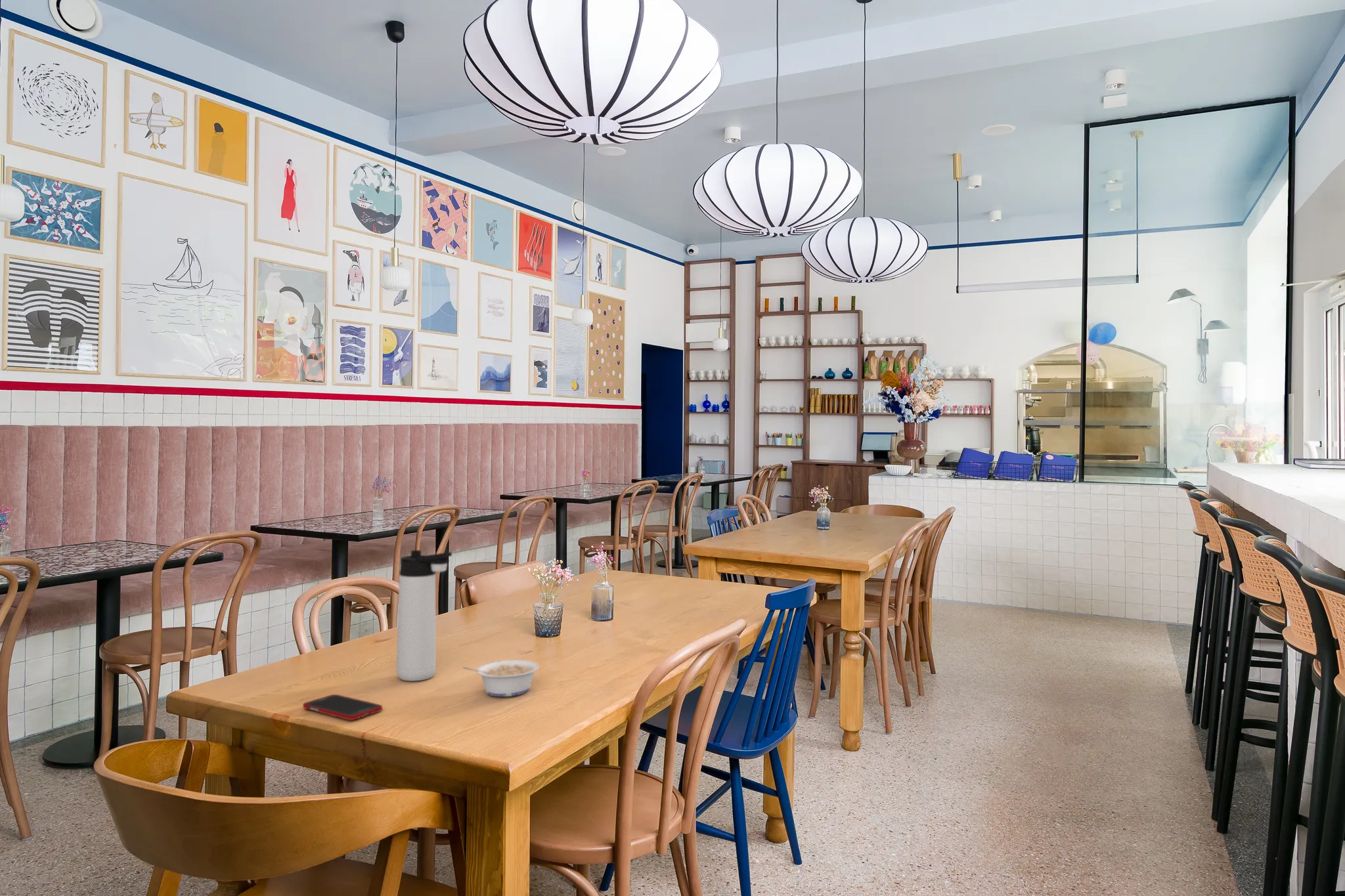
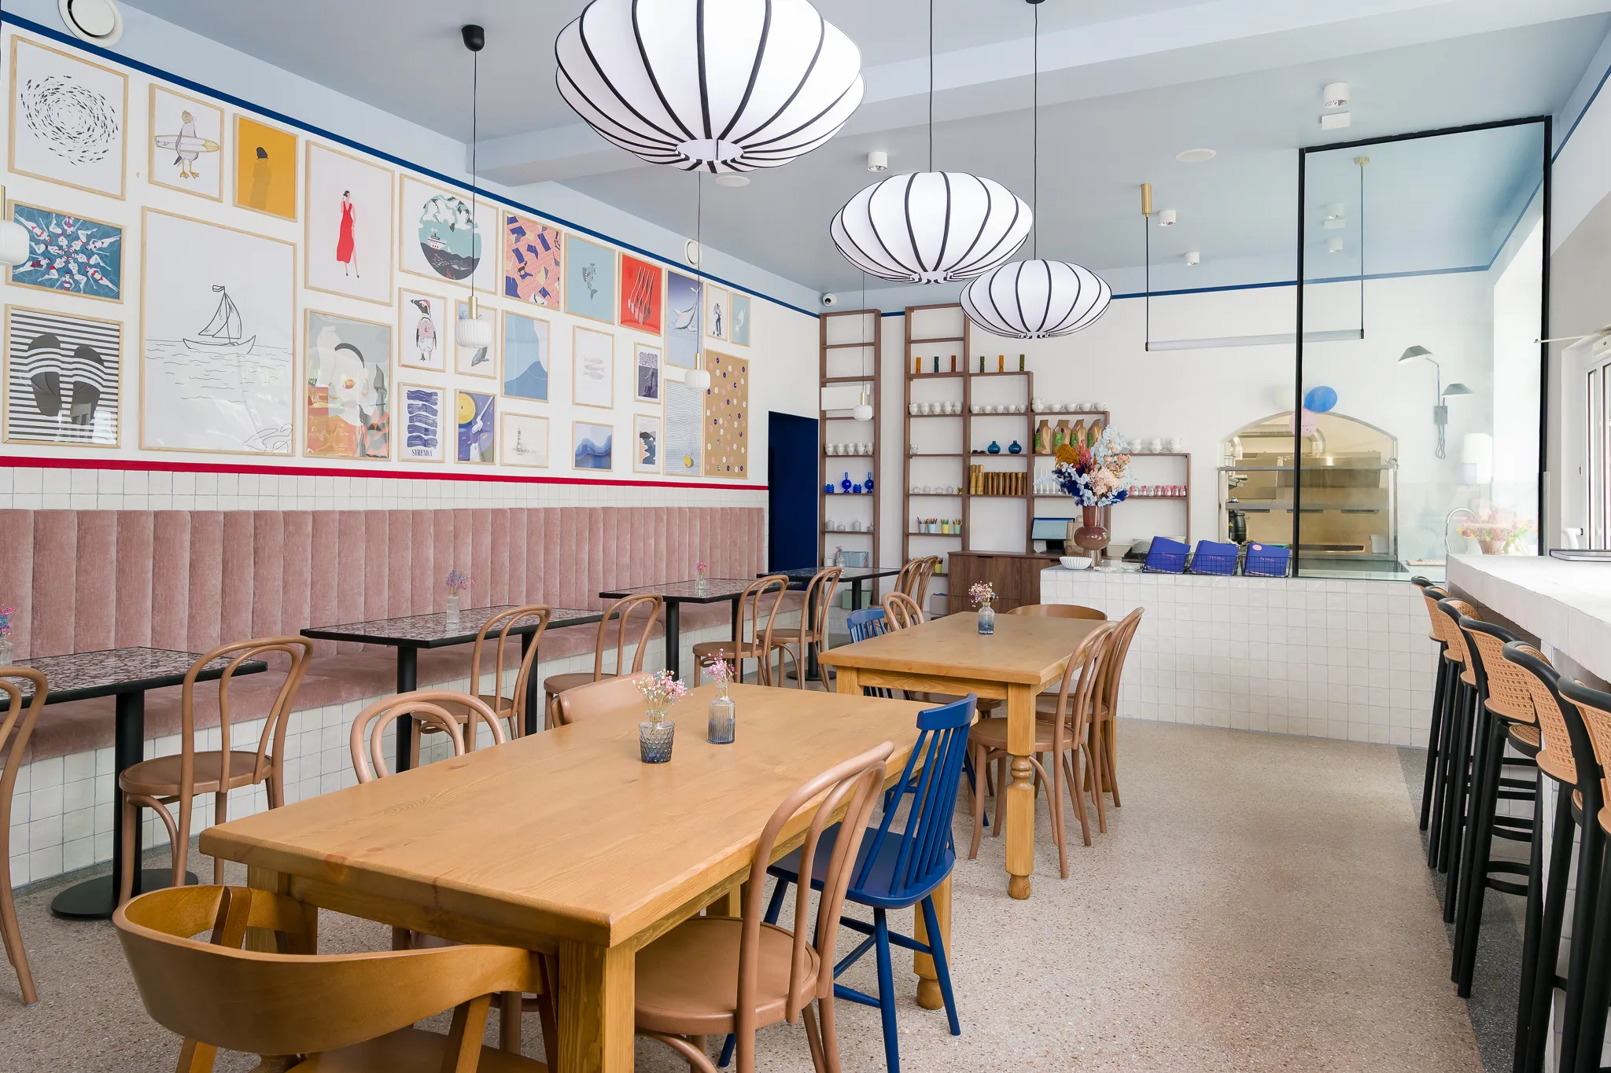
- legume [462,659,540,697]
- thermos bottle [396,549,452,681]
- cell phone [302,694,383,721]
